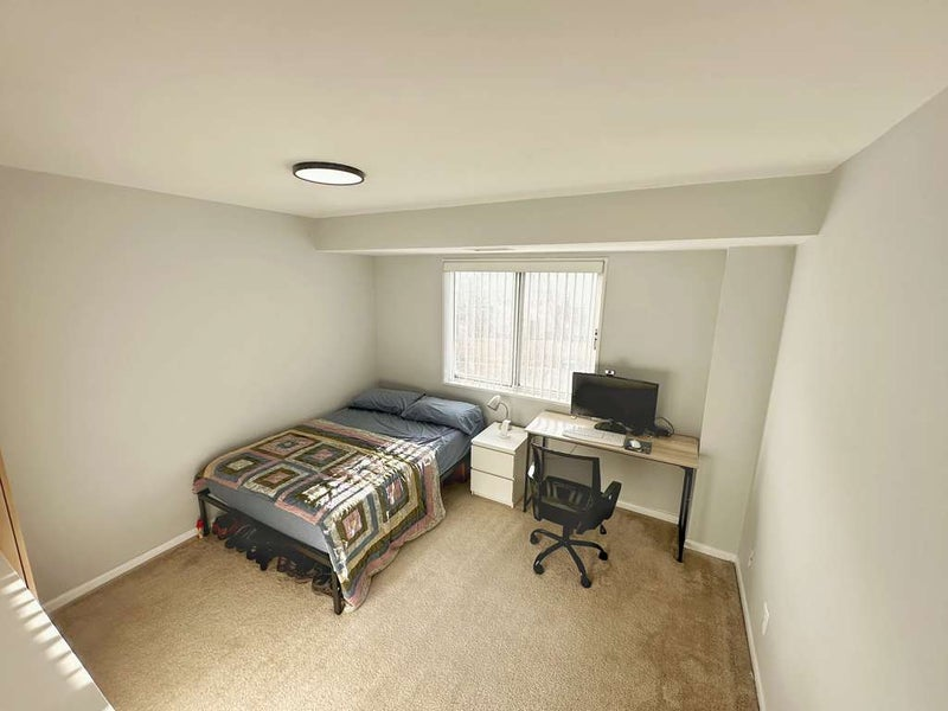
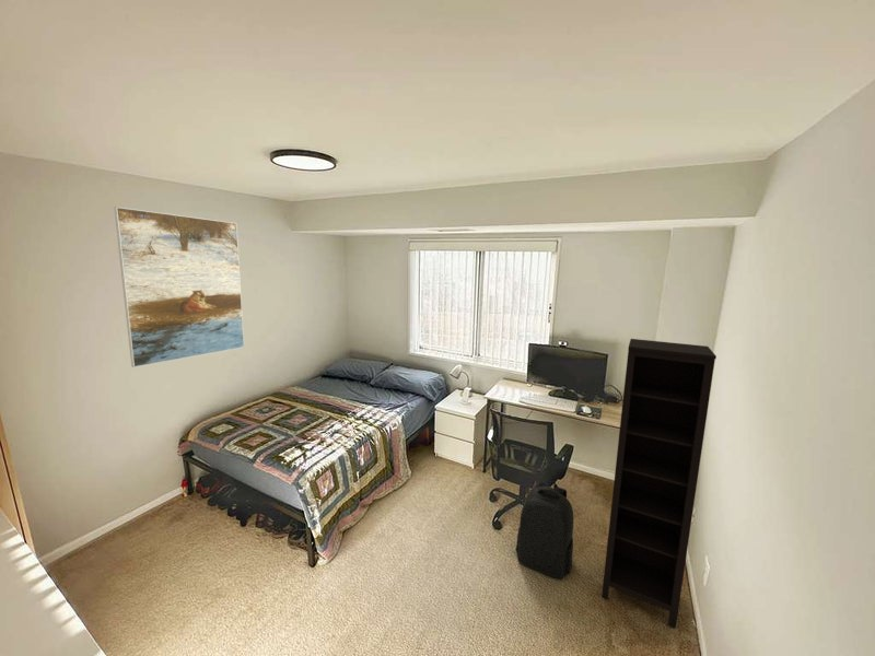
+ backpack [515,481,574,581]
+ bookcase [600,338,718,630]
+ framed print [114,206,245,368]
